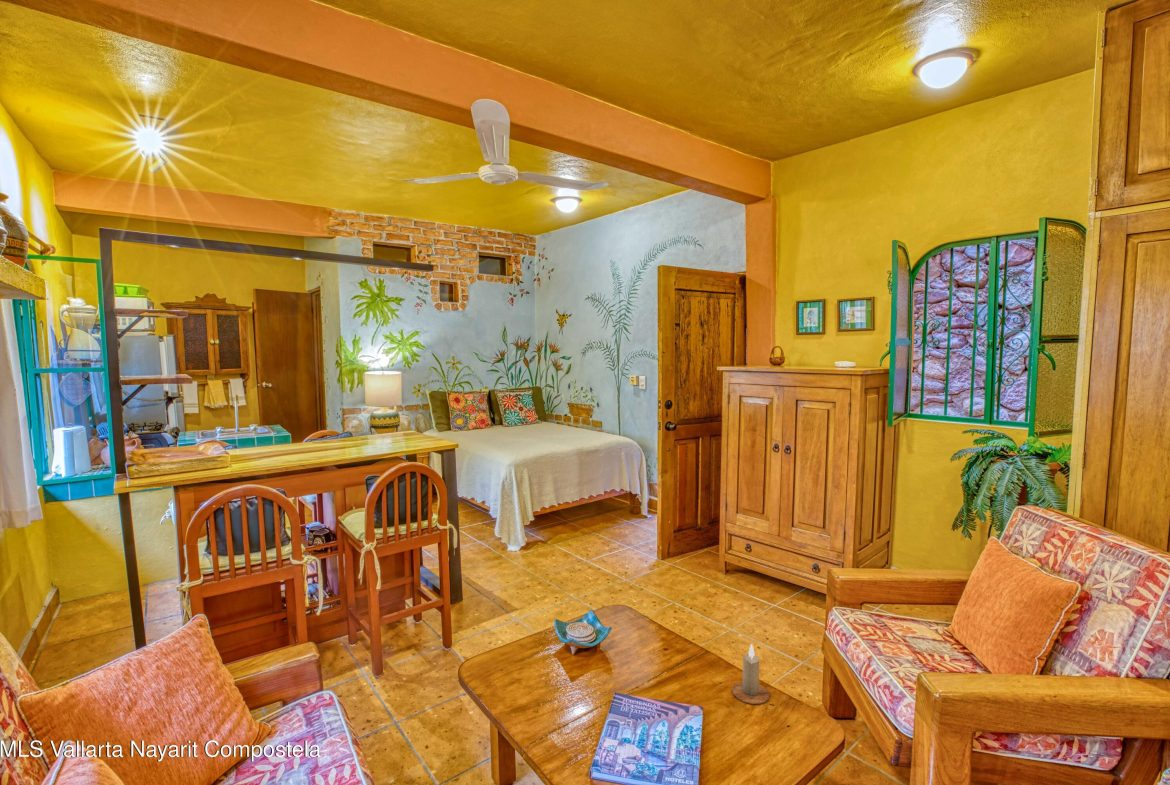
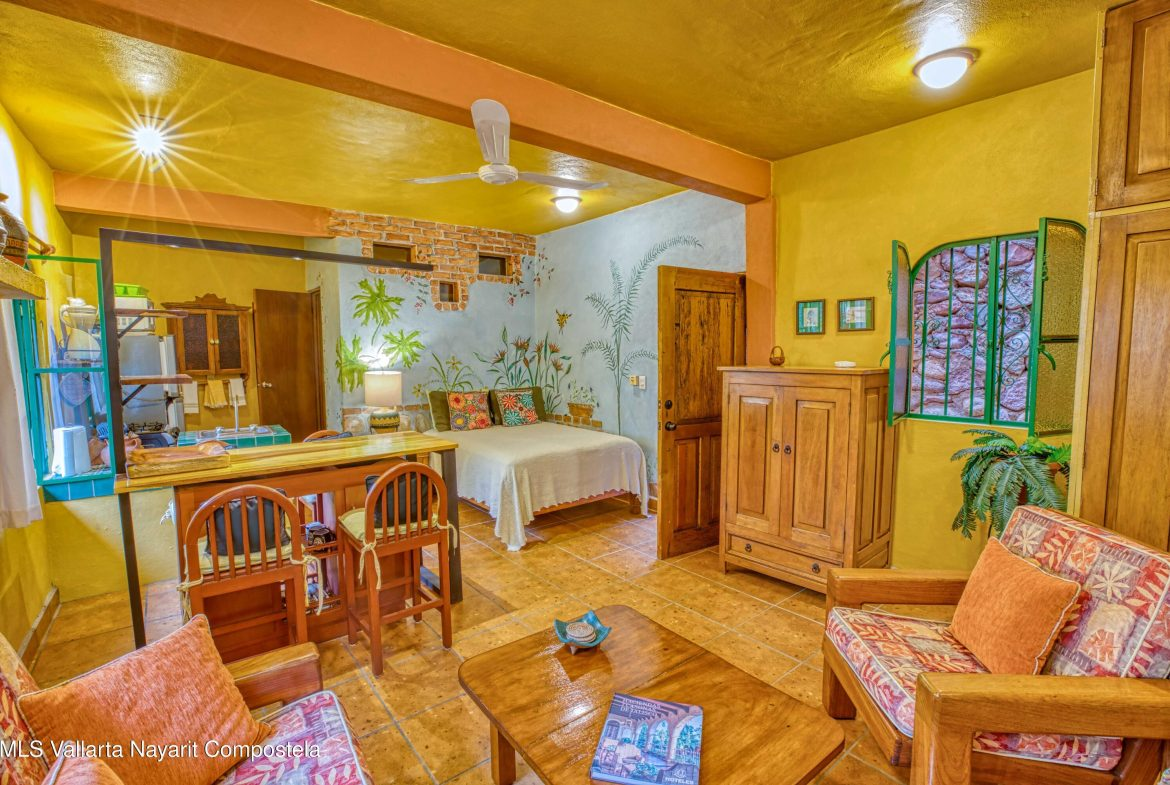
- candle [731,643,770,705]
